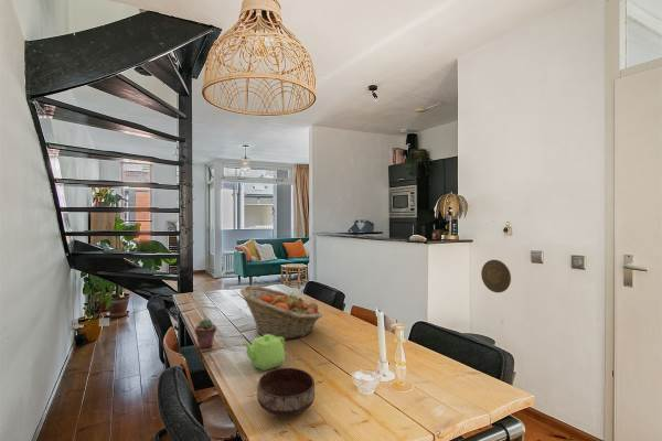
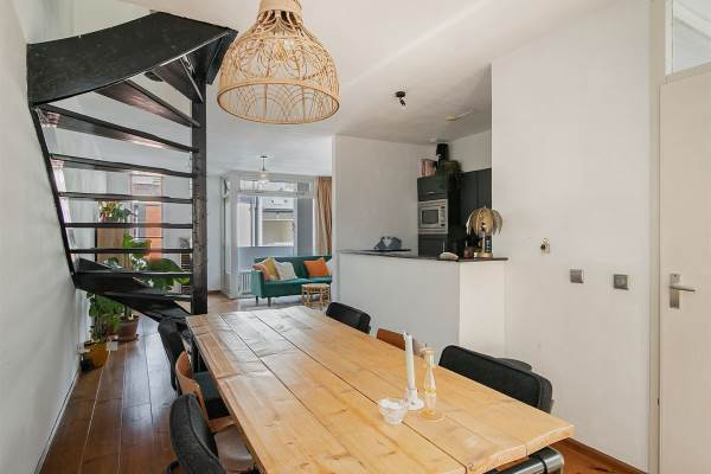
- teapot [241,334,286,372]
- decorative plate [480,259,512,293]
- bowl [256,367,316,417]
- potted succulent [194,318,217,349]
- fruit basket [238,284,323,341]
